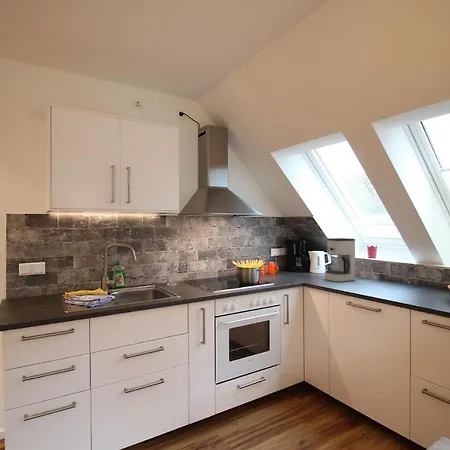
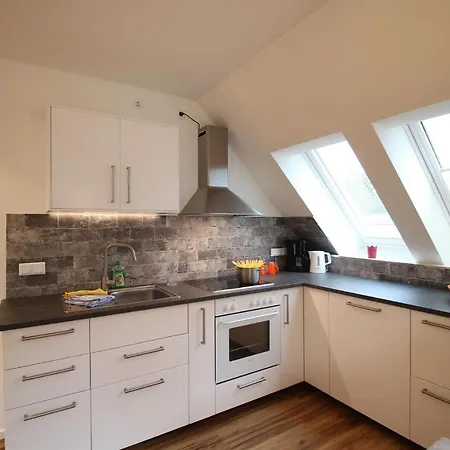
- coffee maker [324,237,356,283]
